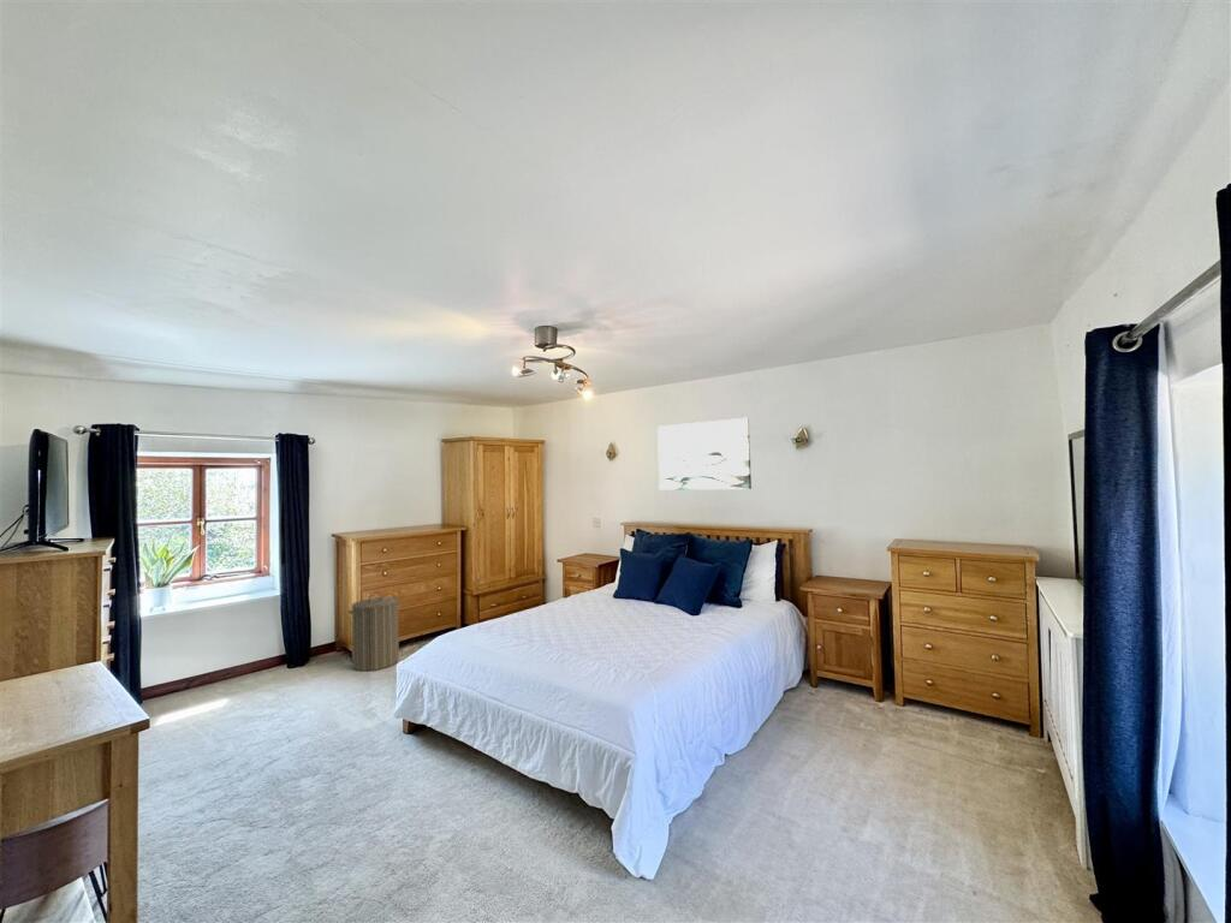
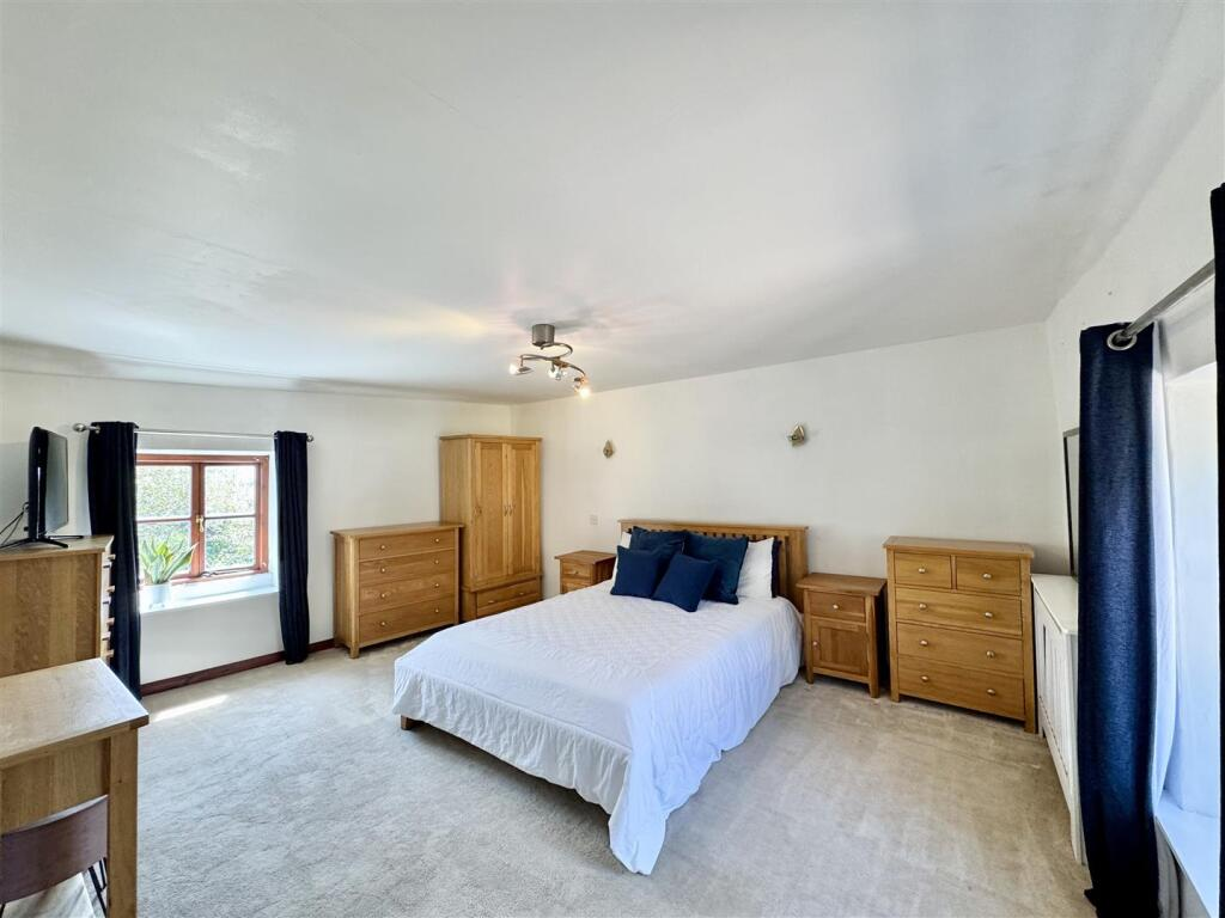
- laundry hamper [347,591,402,672]
- wall art [656,417,753,490]
